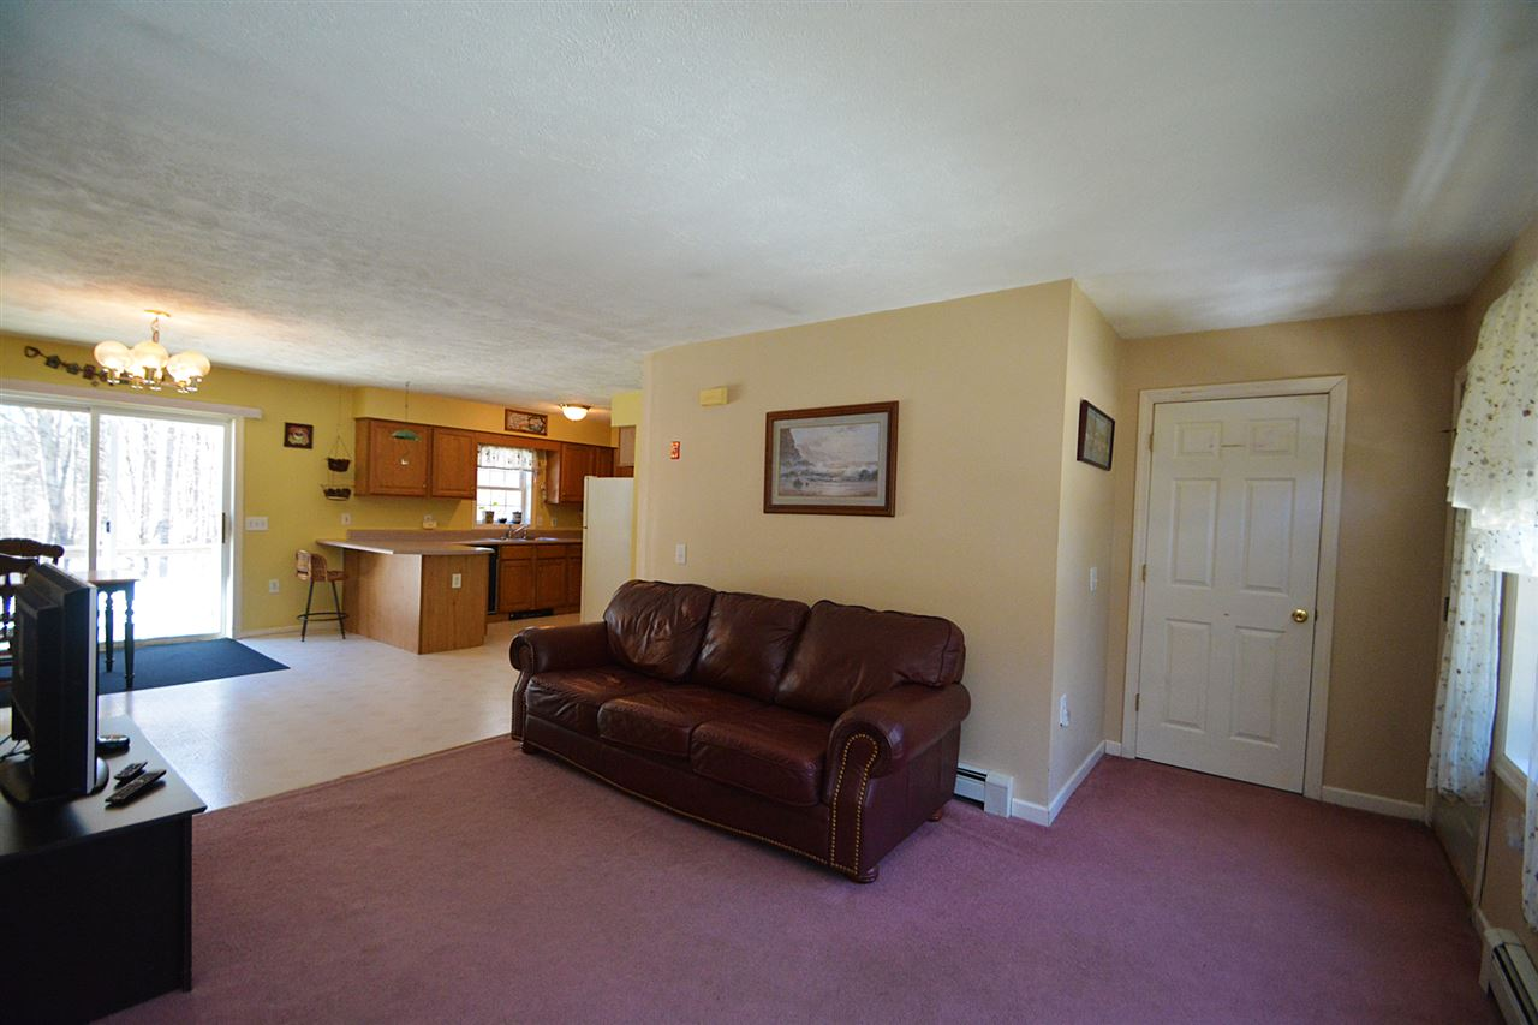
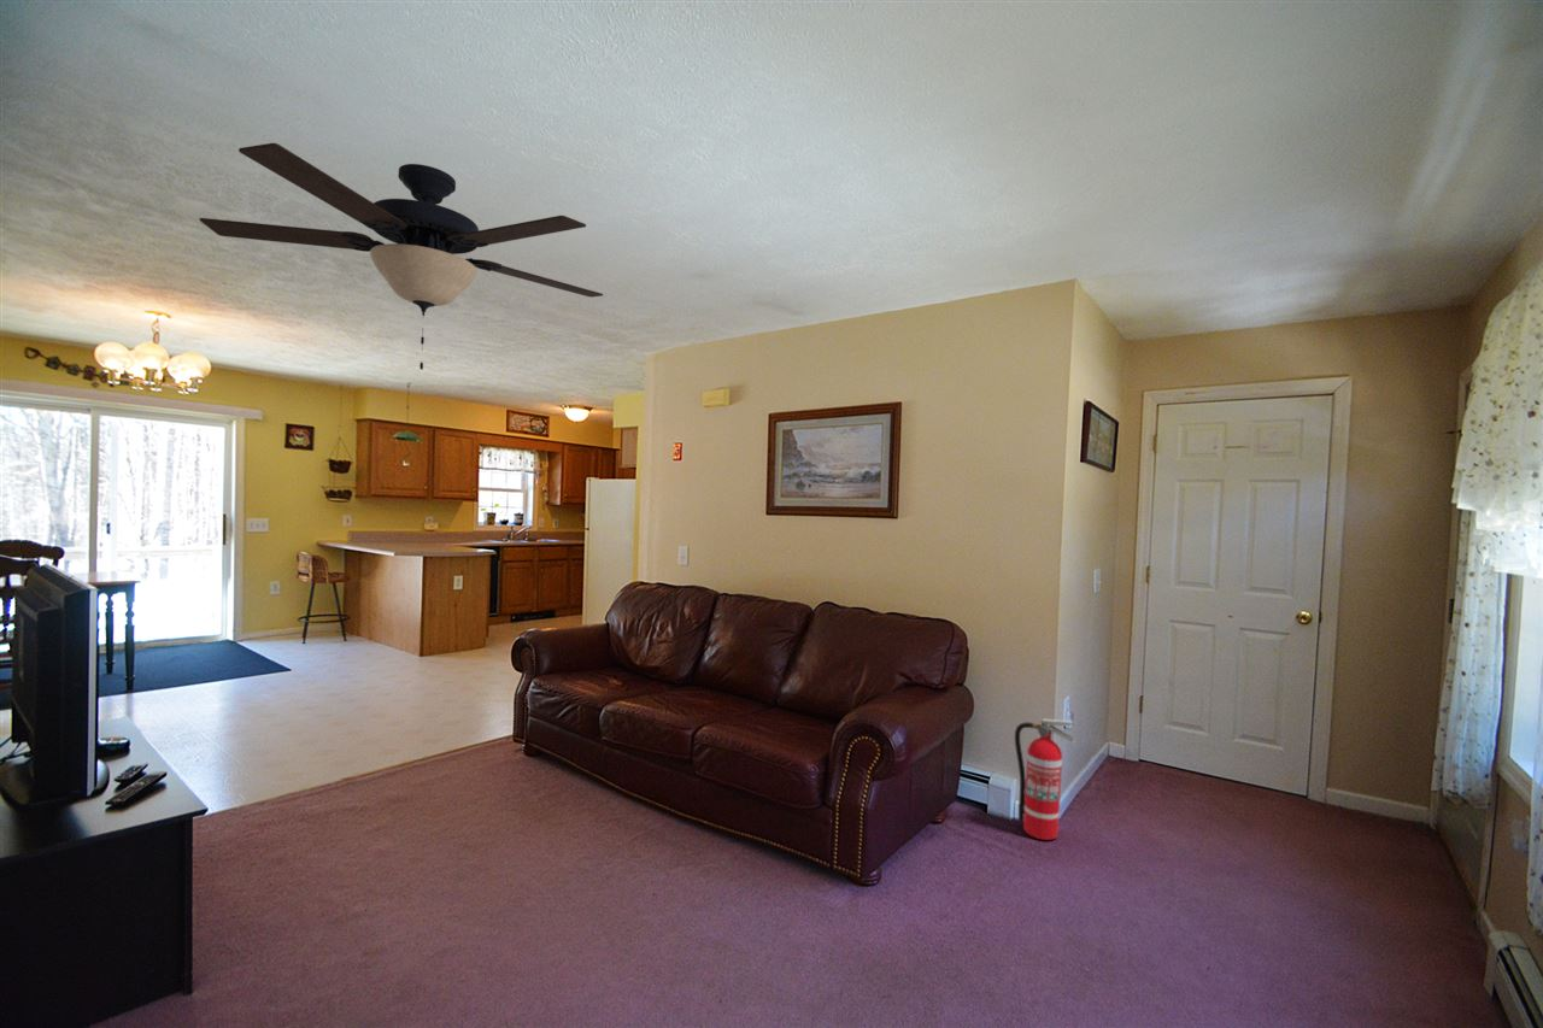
+ fire extinguisher [1014,718,1075,841]
+ ceiling fan [199,142,604,371]
